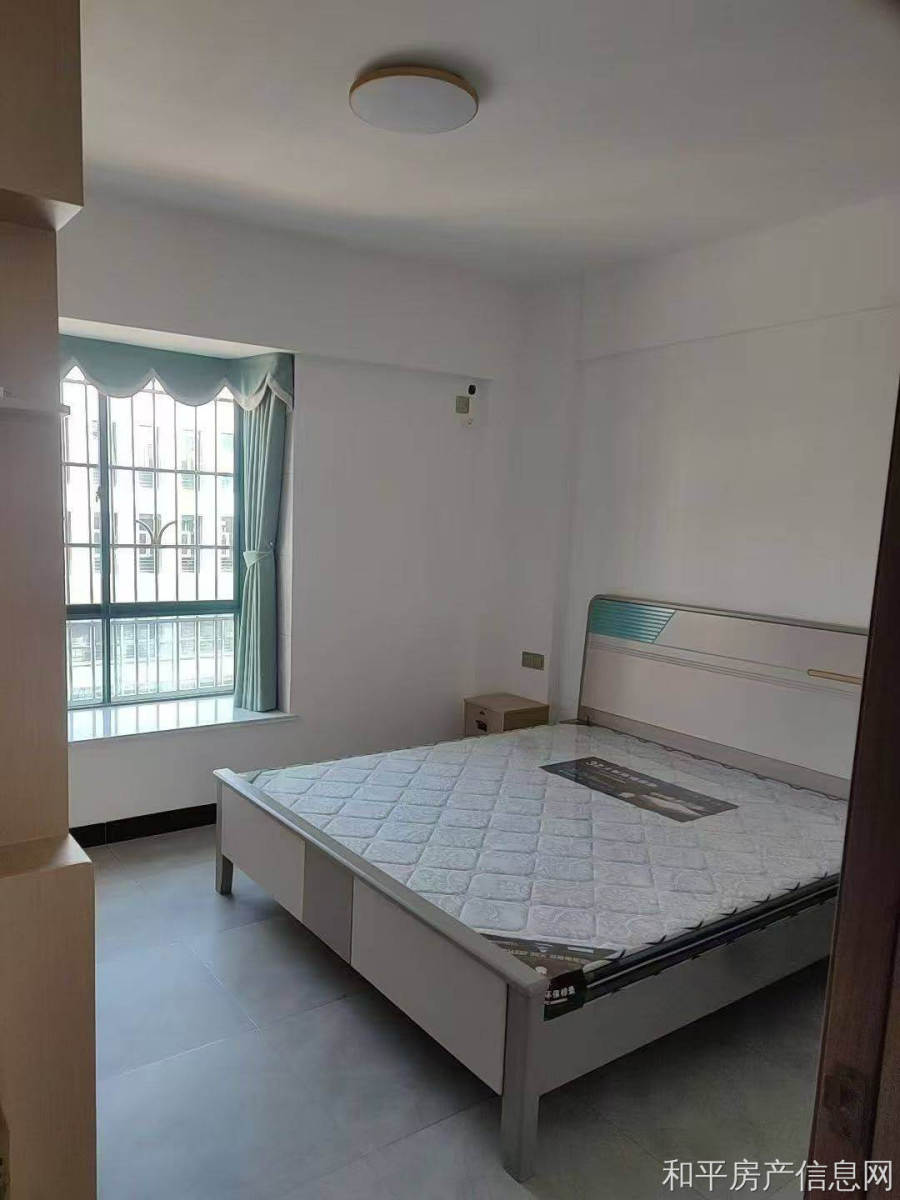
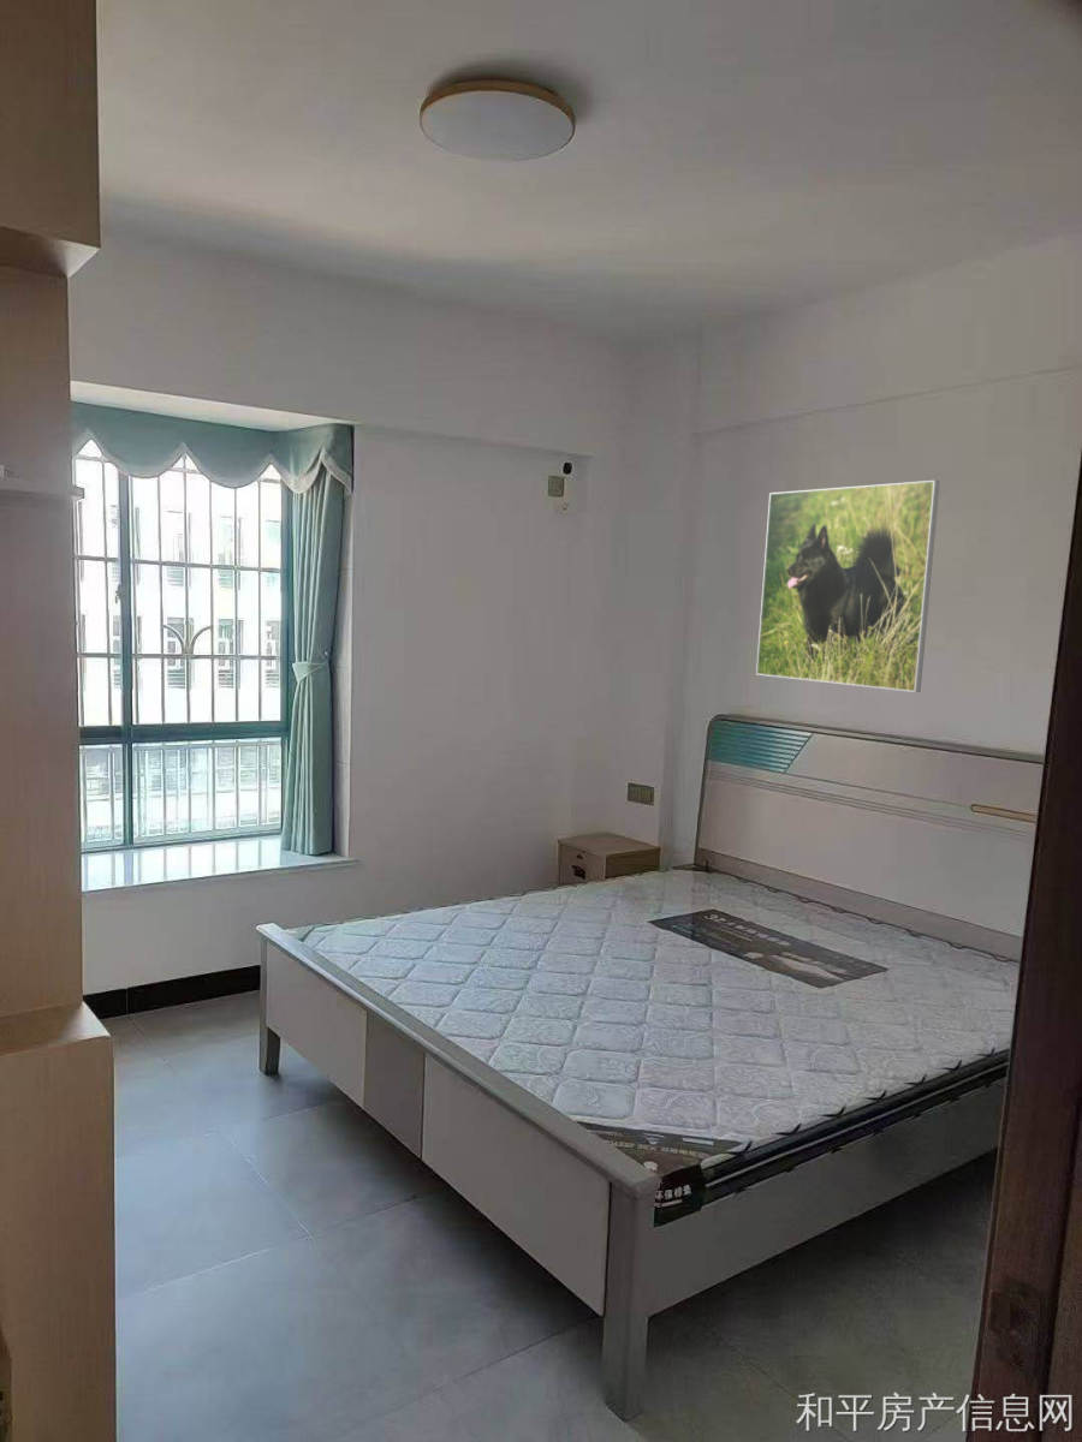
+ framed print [755,479,941,693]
